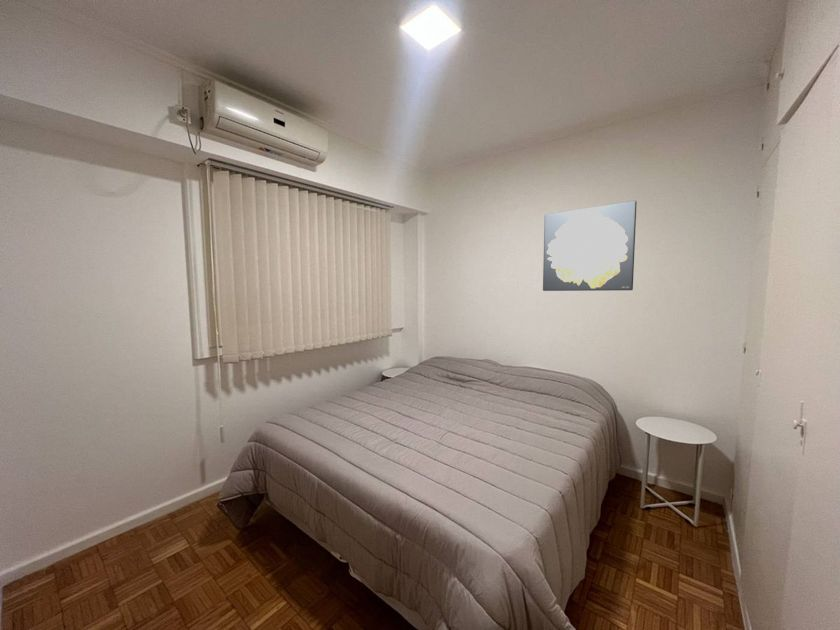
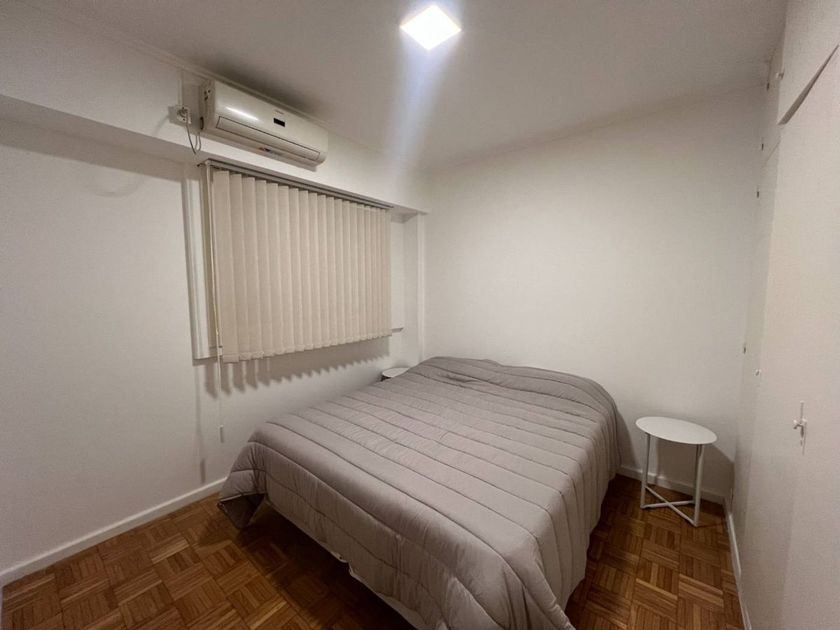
- wall art [542,200,638,292]
